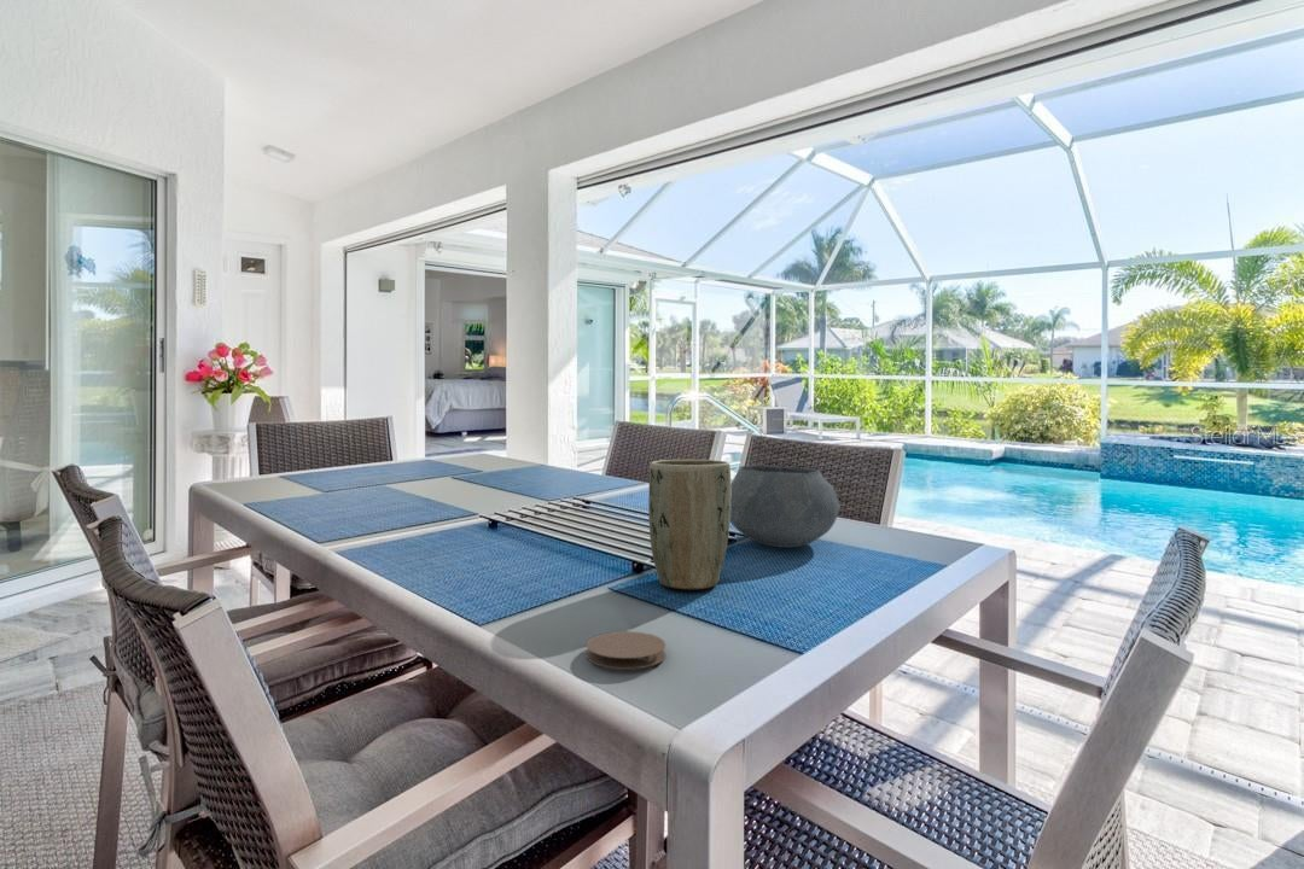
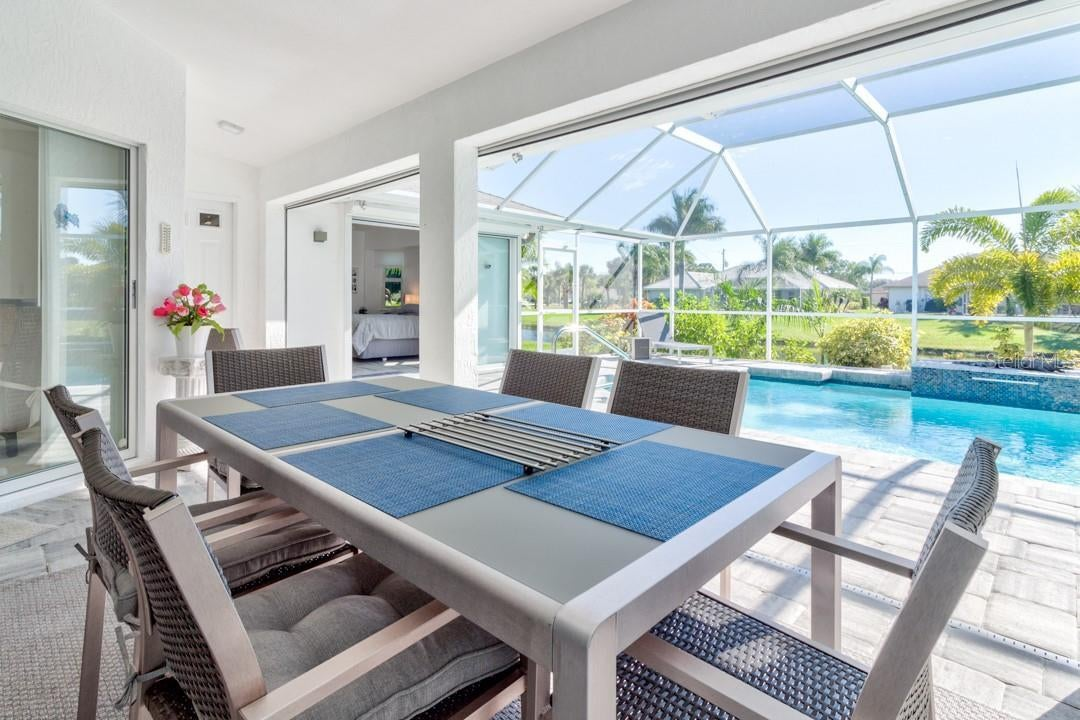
- coaster [586,630,666,670]
- plant pot [647,459,732,590]
- bowl [729,465,842,549]
